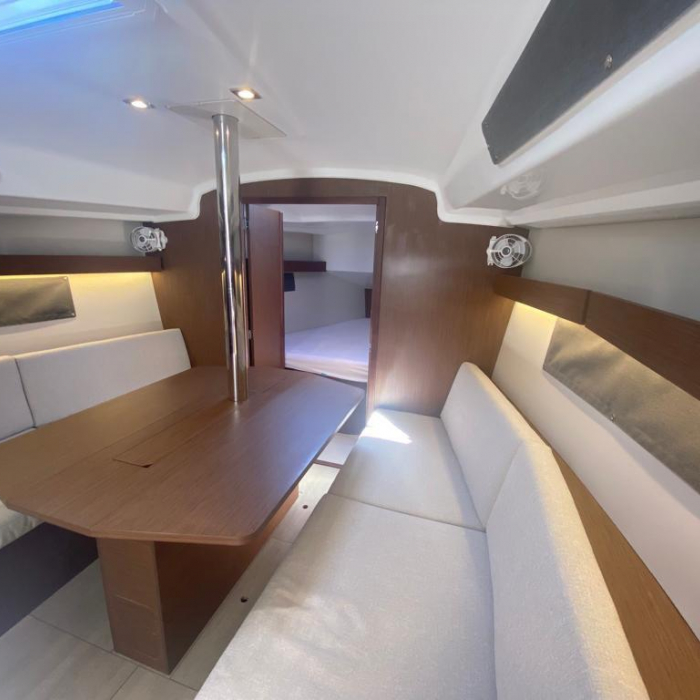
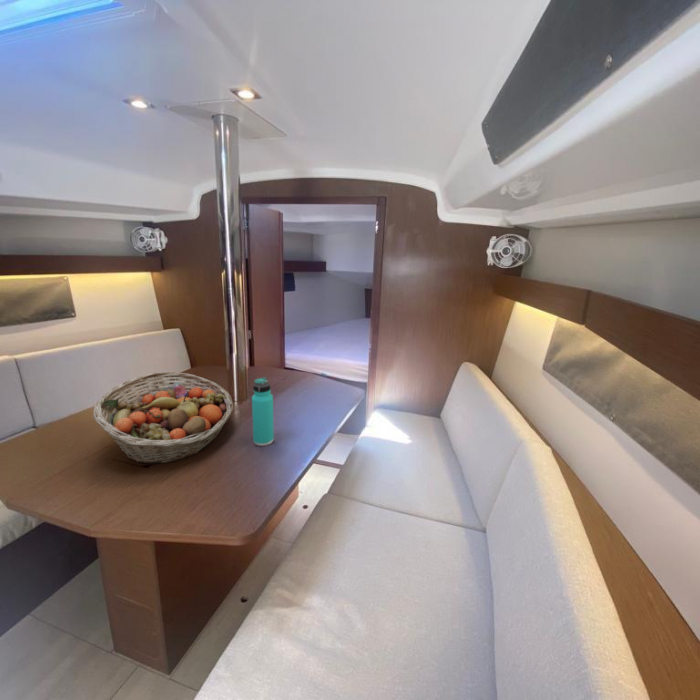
+ fruit basket [92,371,234,464]
+ thermos bottle [251,376,275,447]
